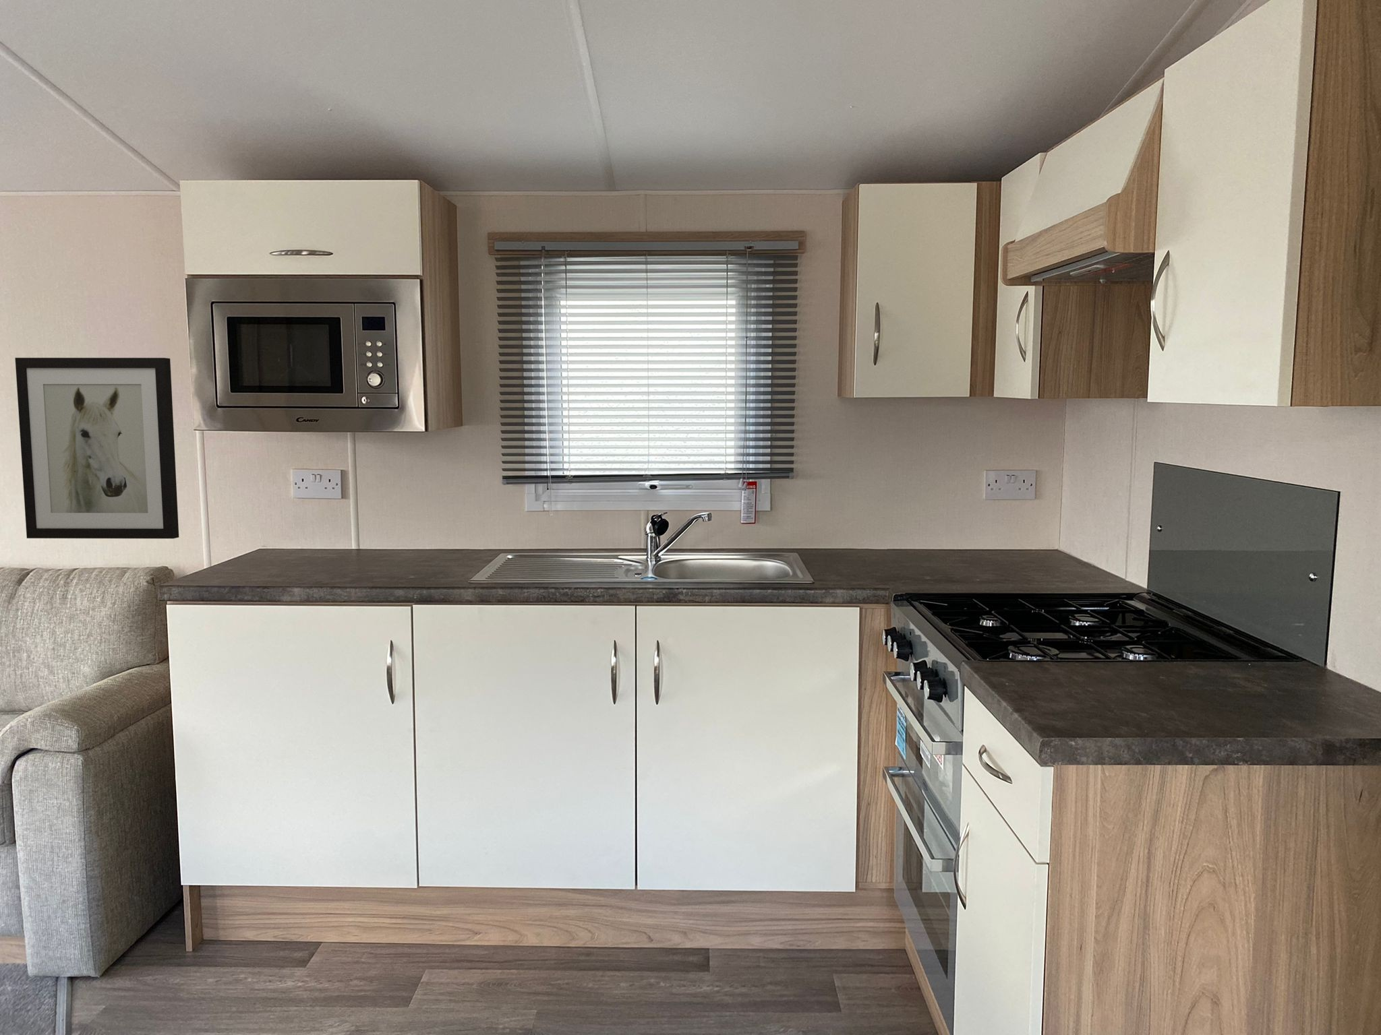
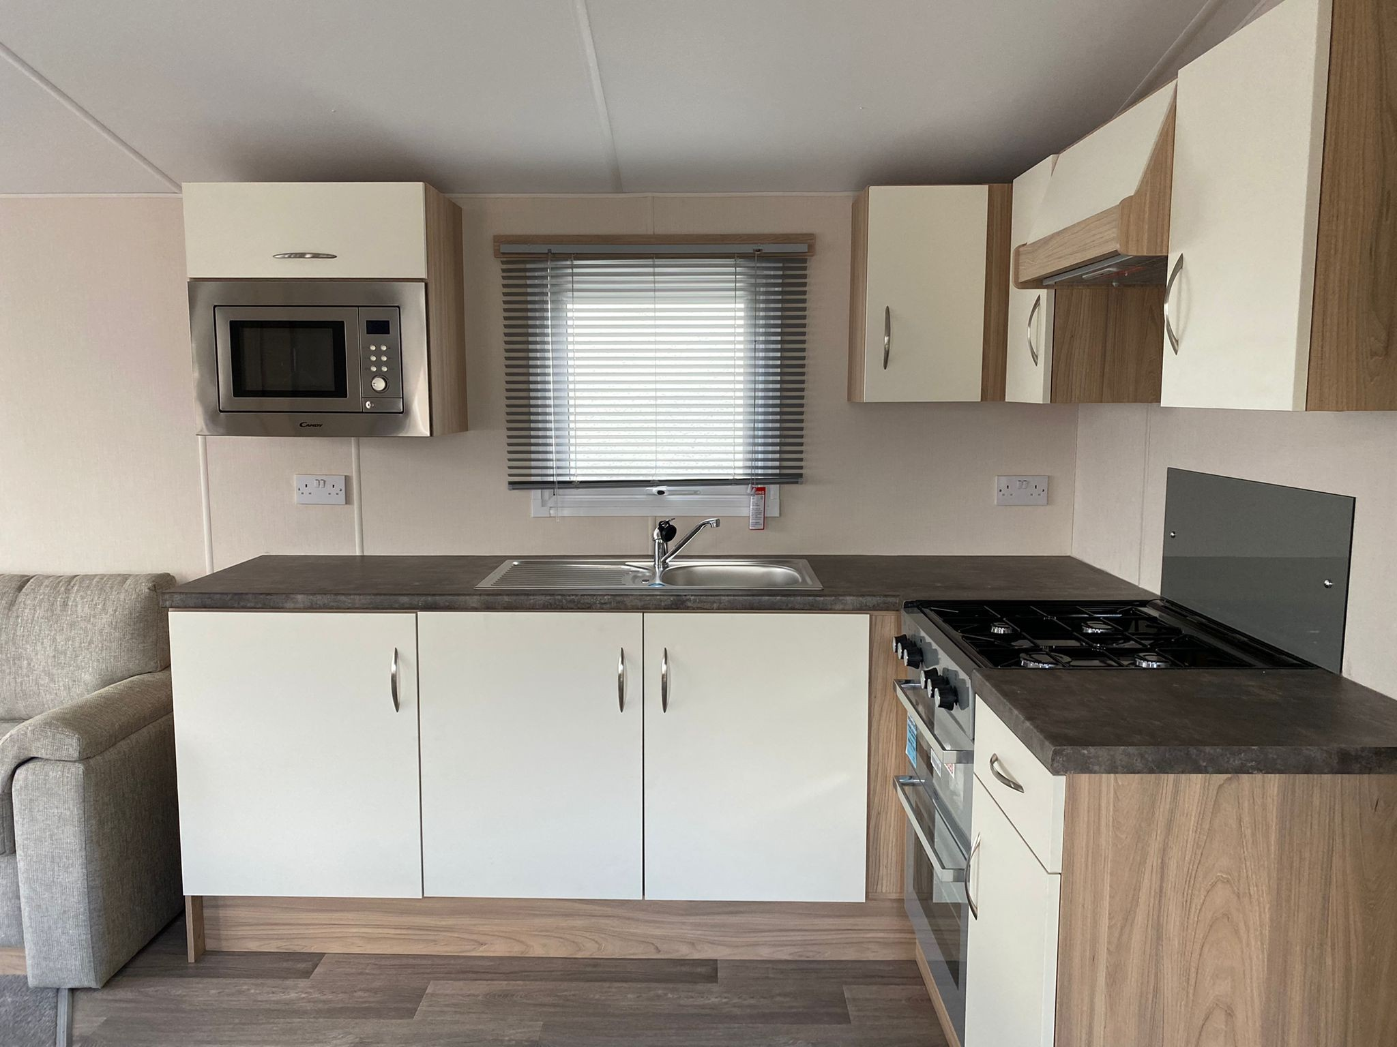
- wall art [14,357,179,539]
